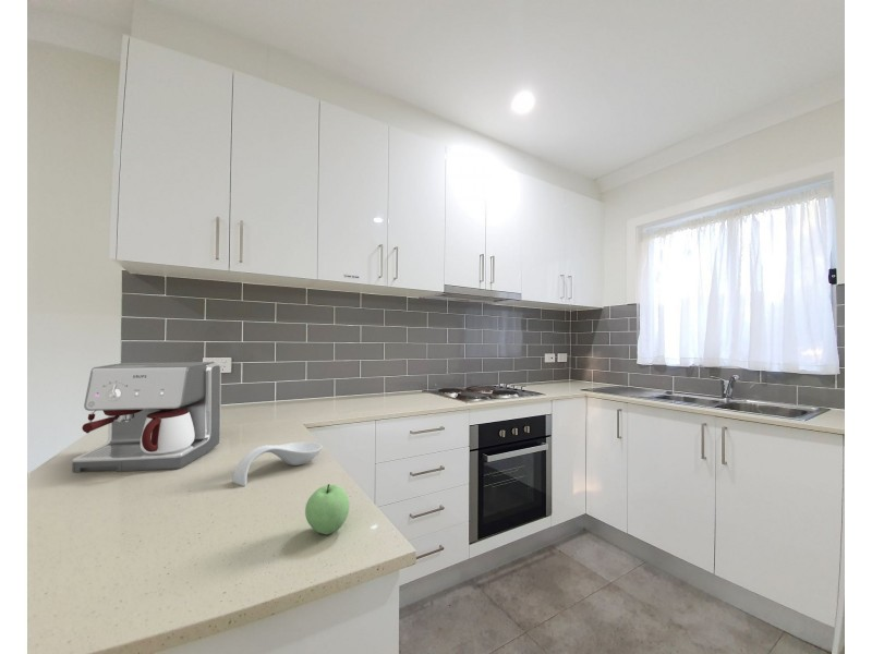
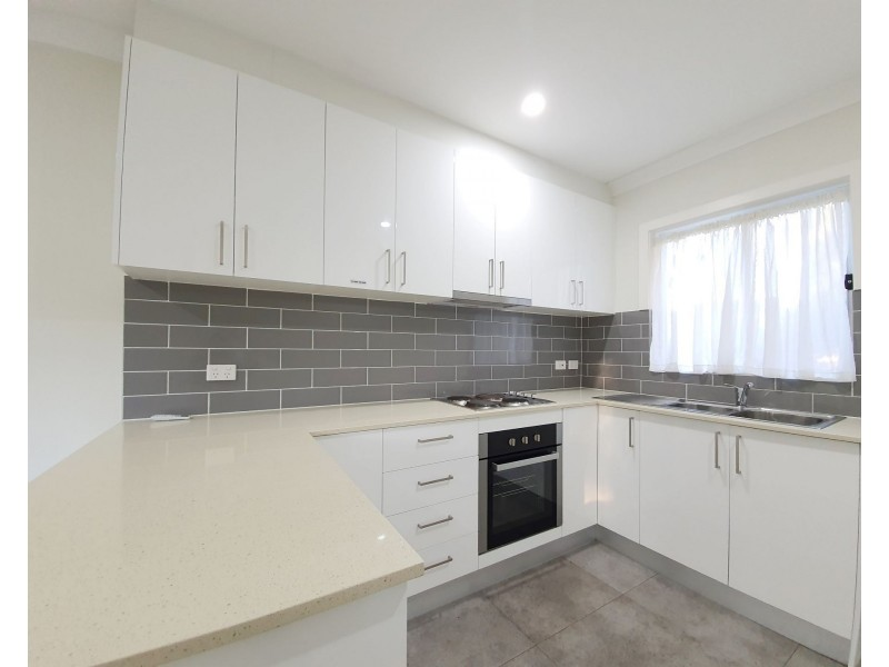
- apple [304,483,351,535]
- spoon rest [231,441,324,487]
- coffee maker [71,361,222,474]
